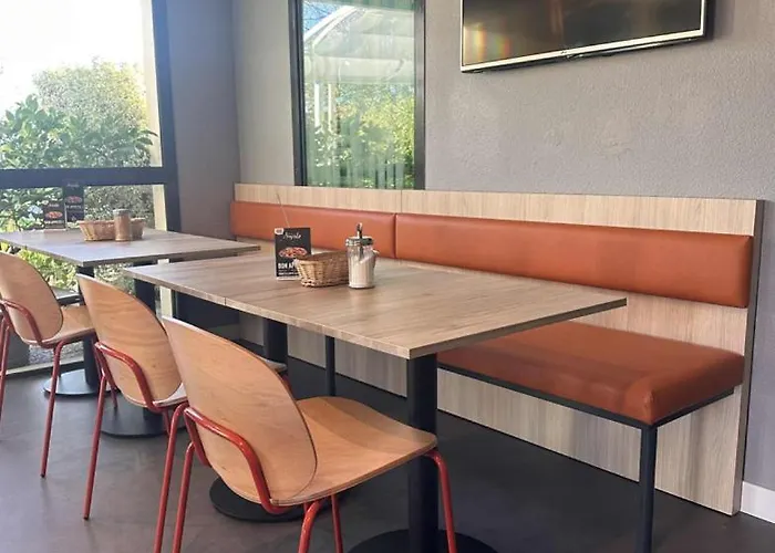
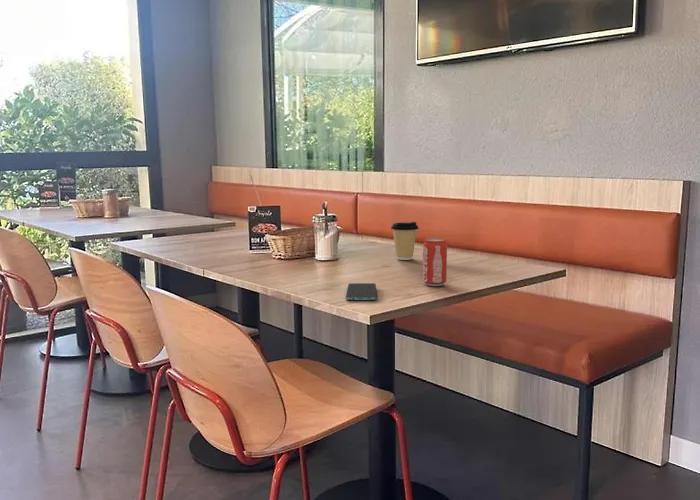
+ smartphone [345,282,377,301]
+ coffee cup [390,221,420,261]
+ beverage can [422,237,448,287]
